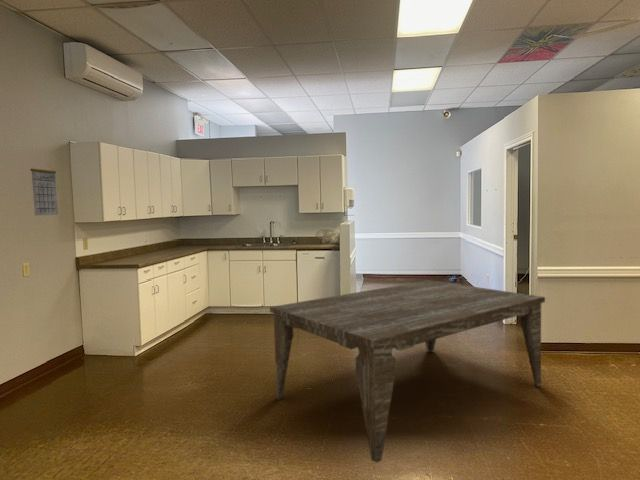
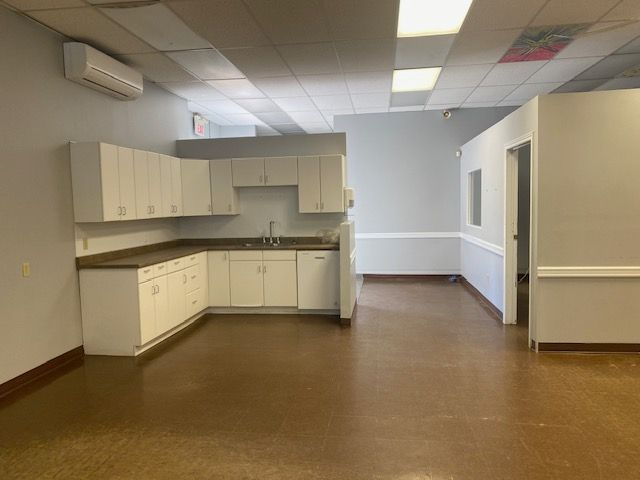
- calendar [29,162,59,216]
- dining table [269,279,546,464]
